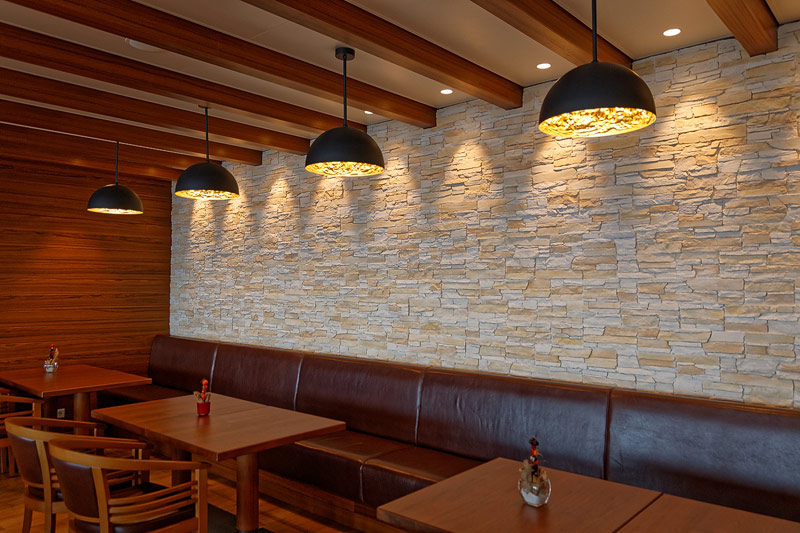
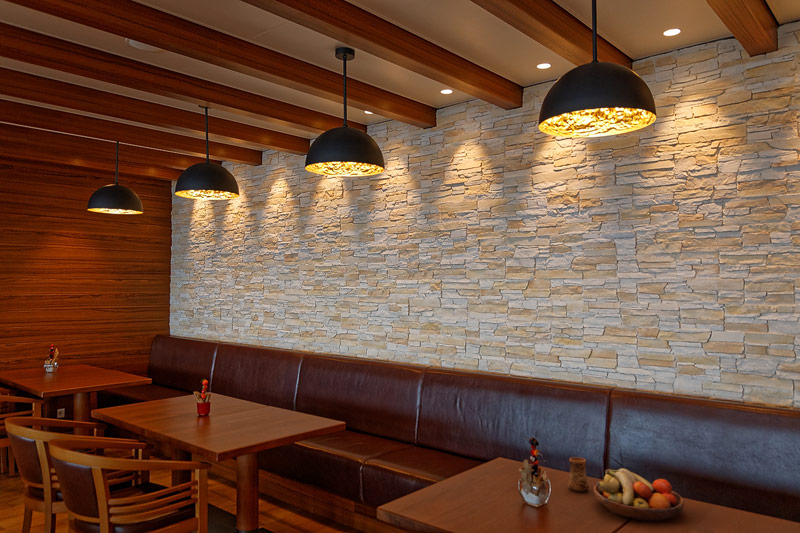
+ cup [567,457,590,493]
+ fruit bowl [593,467,685,522]
